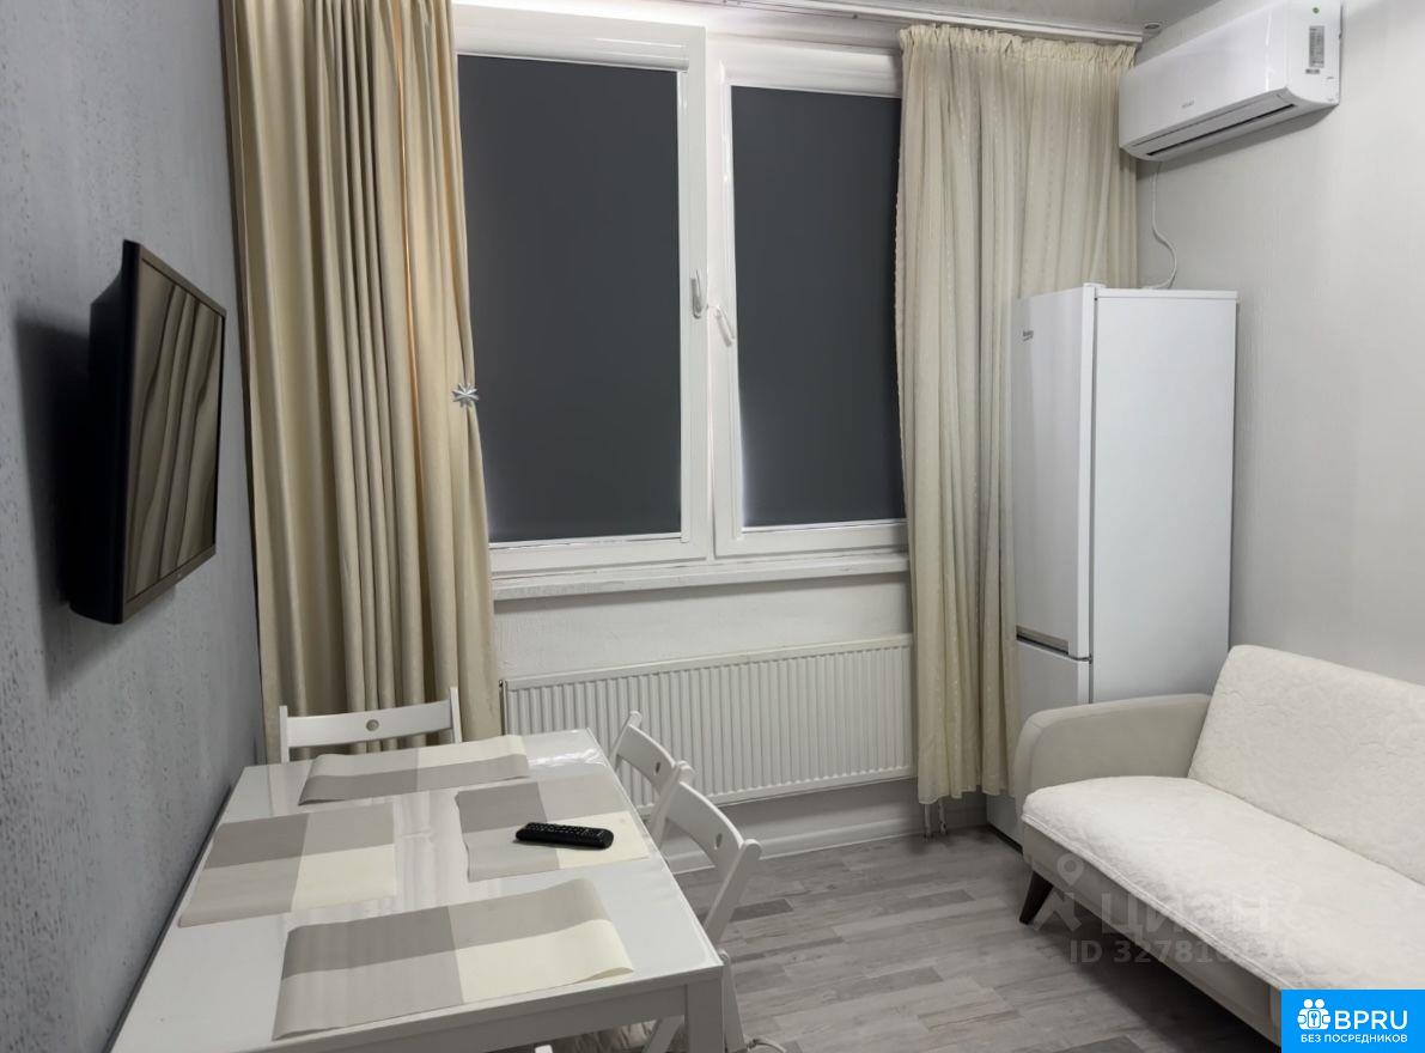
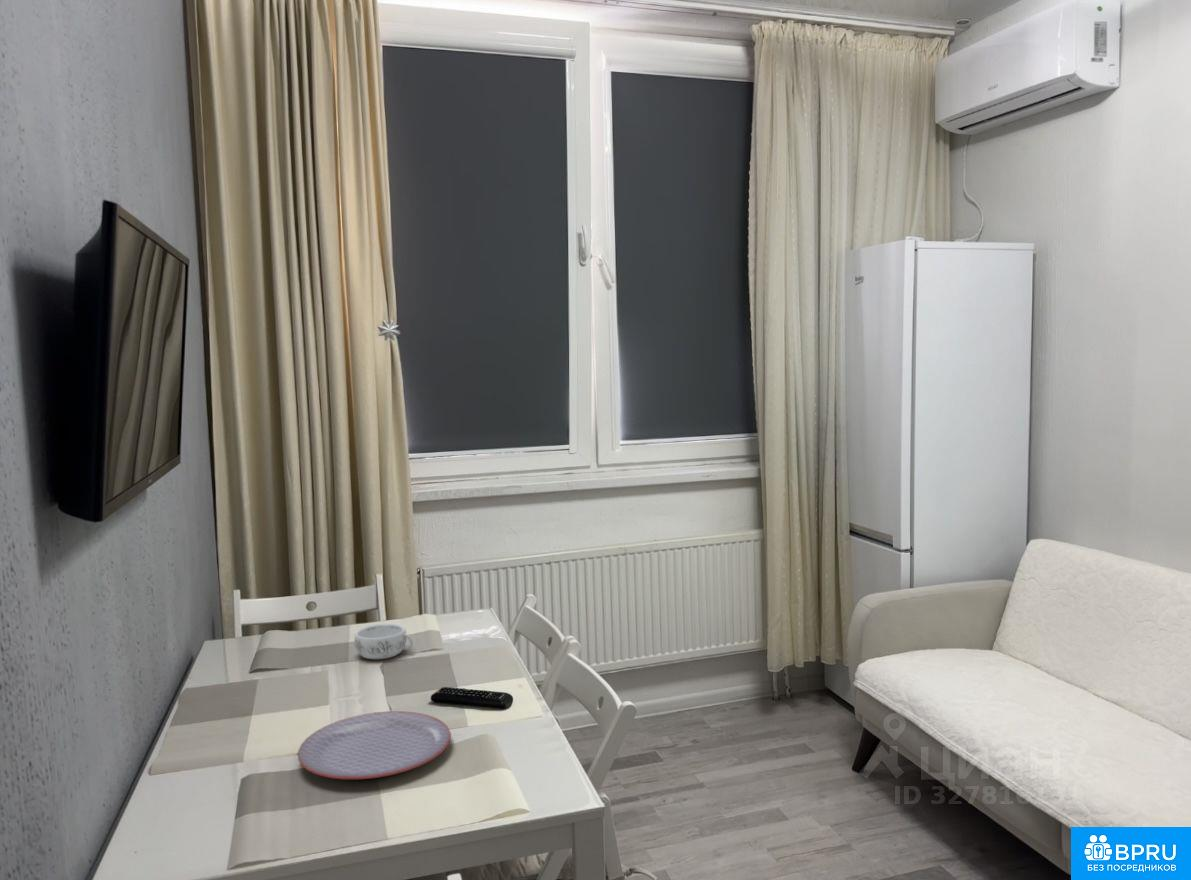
+ decorative bowl [353,622,414,660]
+ plate [297,710,452,780]
